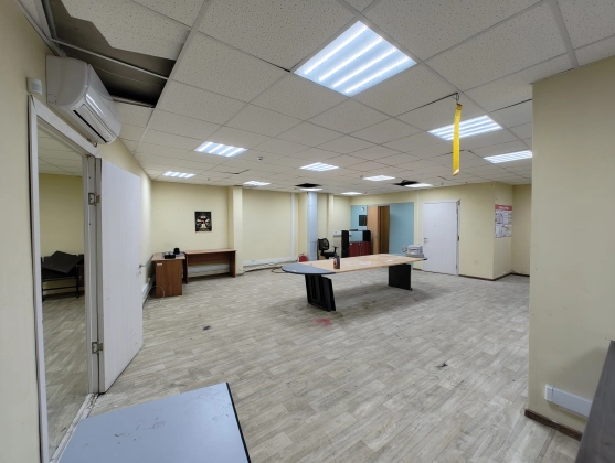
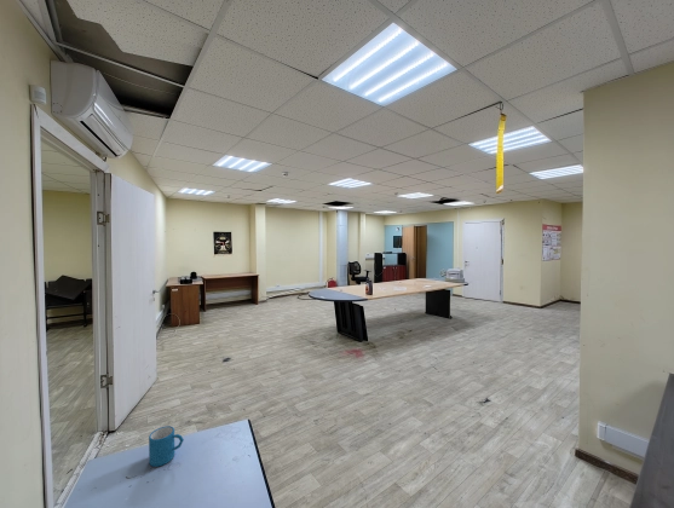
+ mug [148,425,185,468]
